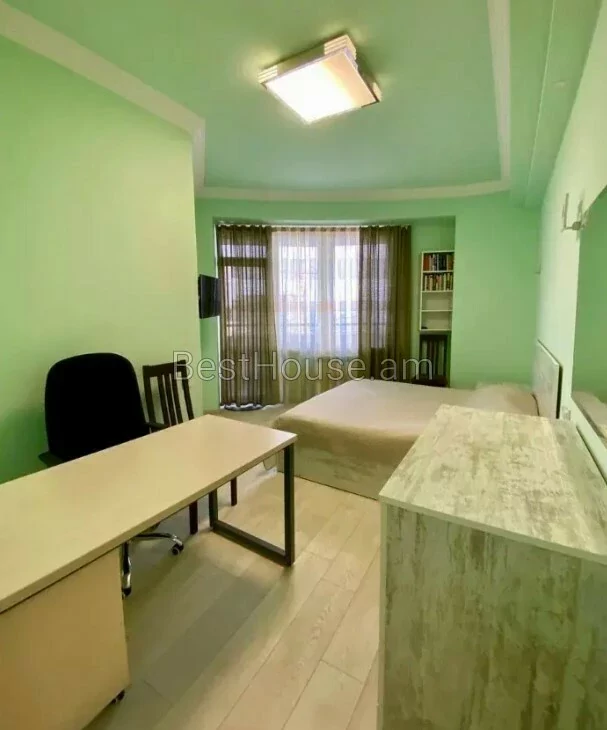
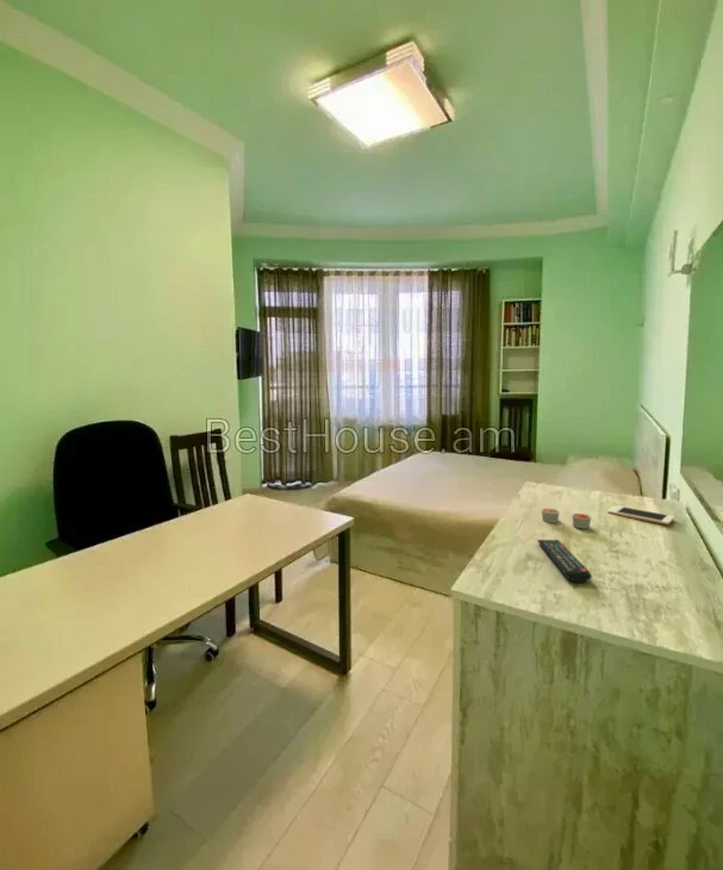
+ remote control [536,539,593,583]
+ cell phone [606,504,675,526]
+ candle [541,508,592,529]
